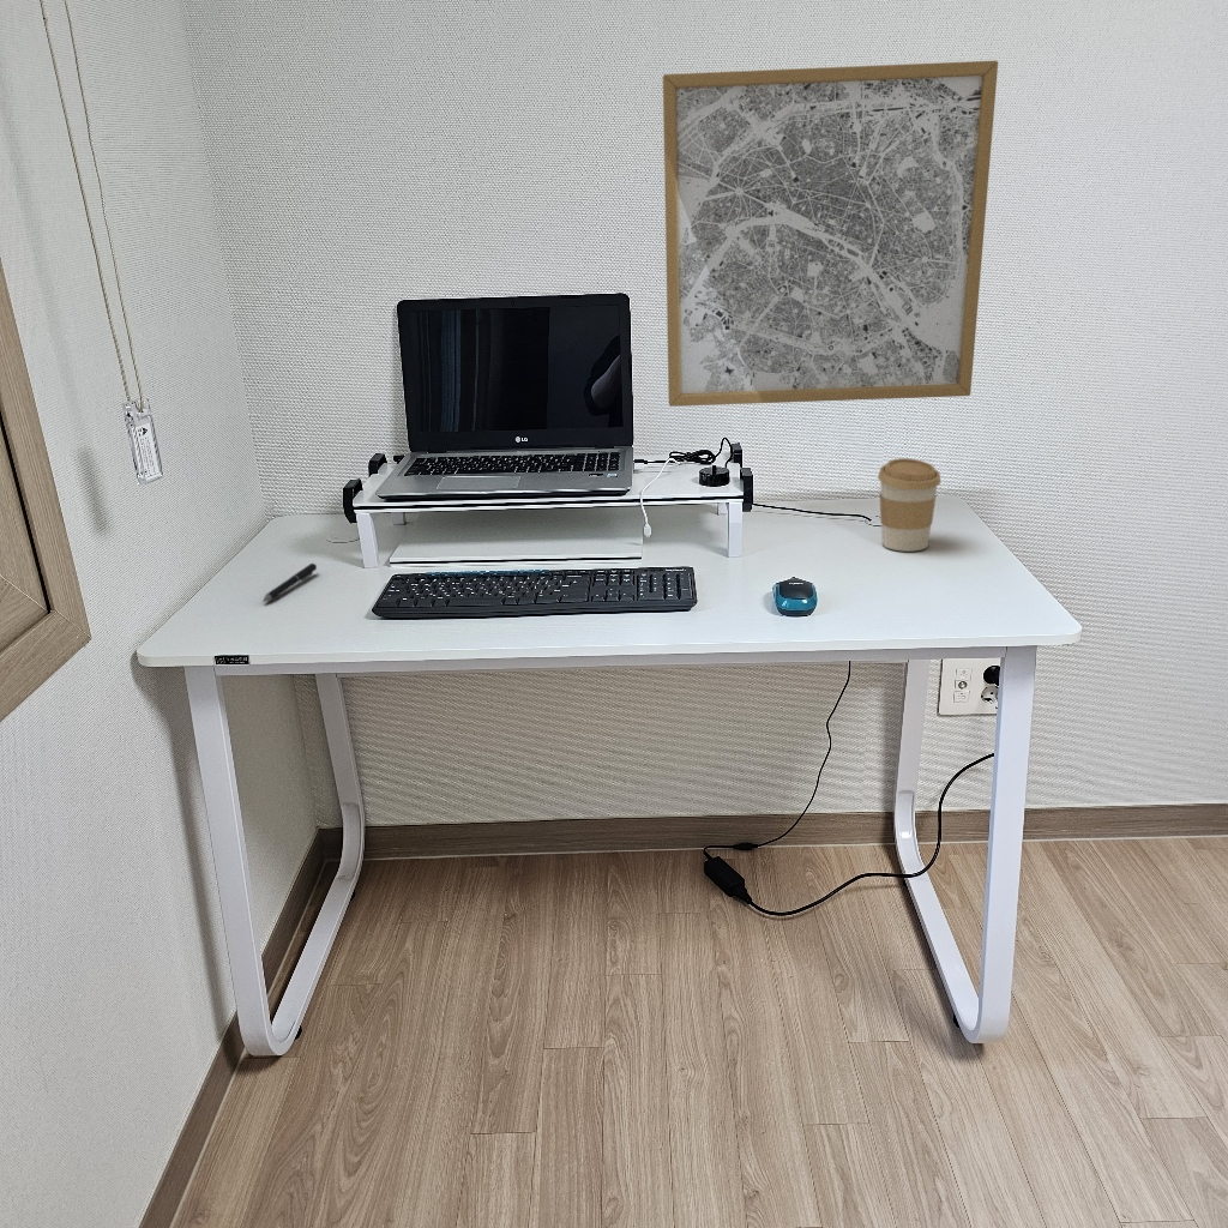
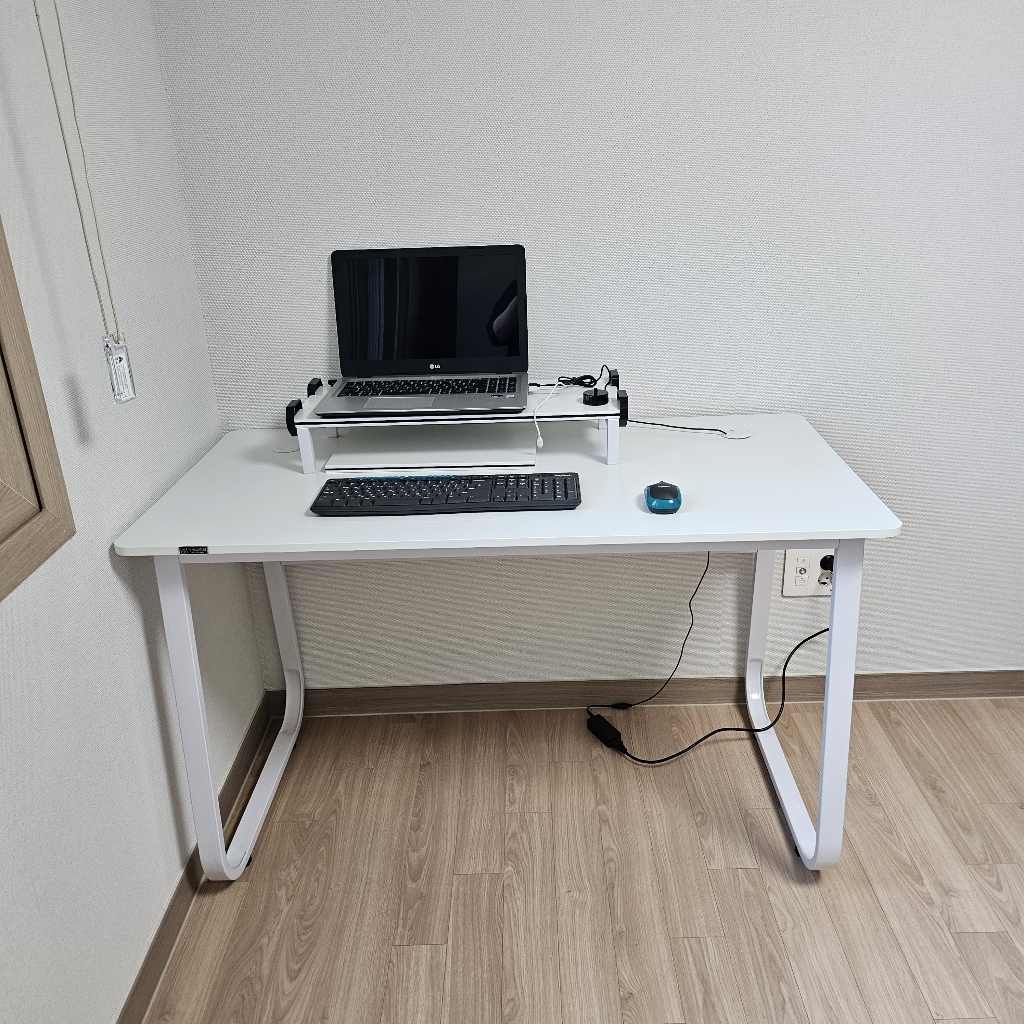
- pen [261,562,318,603]
- wall art [662,60,999,408]
- coffee cup [877,457,941,553]
